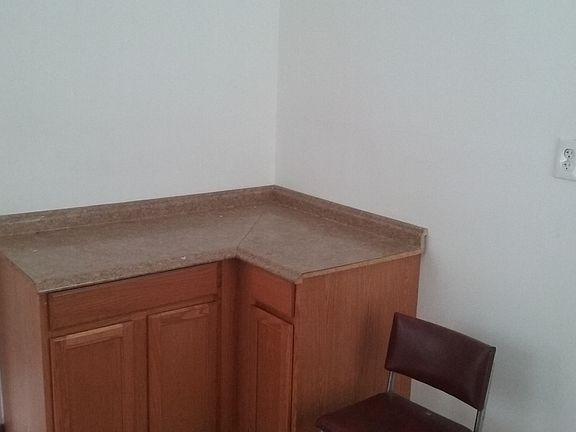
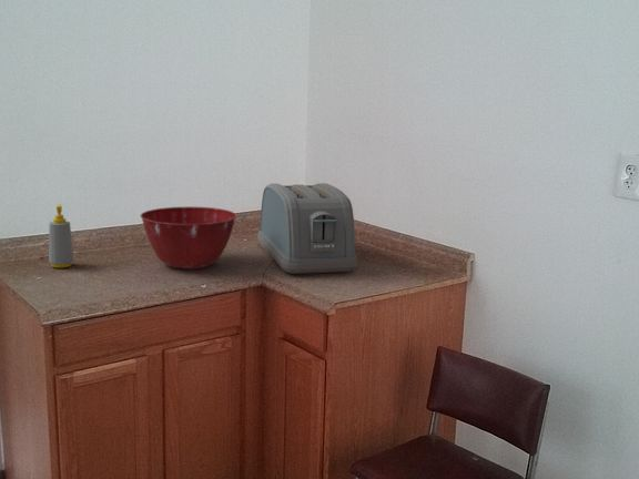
+ mixing bowl [140,206,237,271]
+ soap bottle [48,203,74,268]
+ toaster [256,182,357,275]
